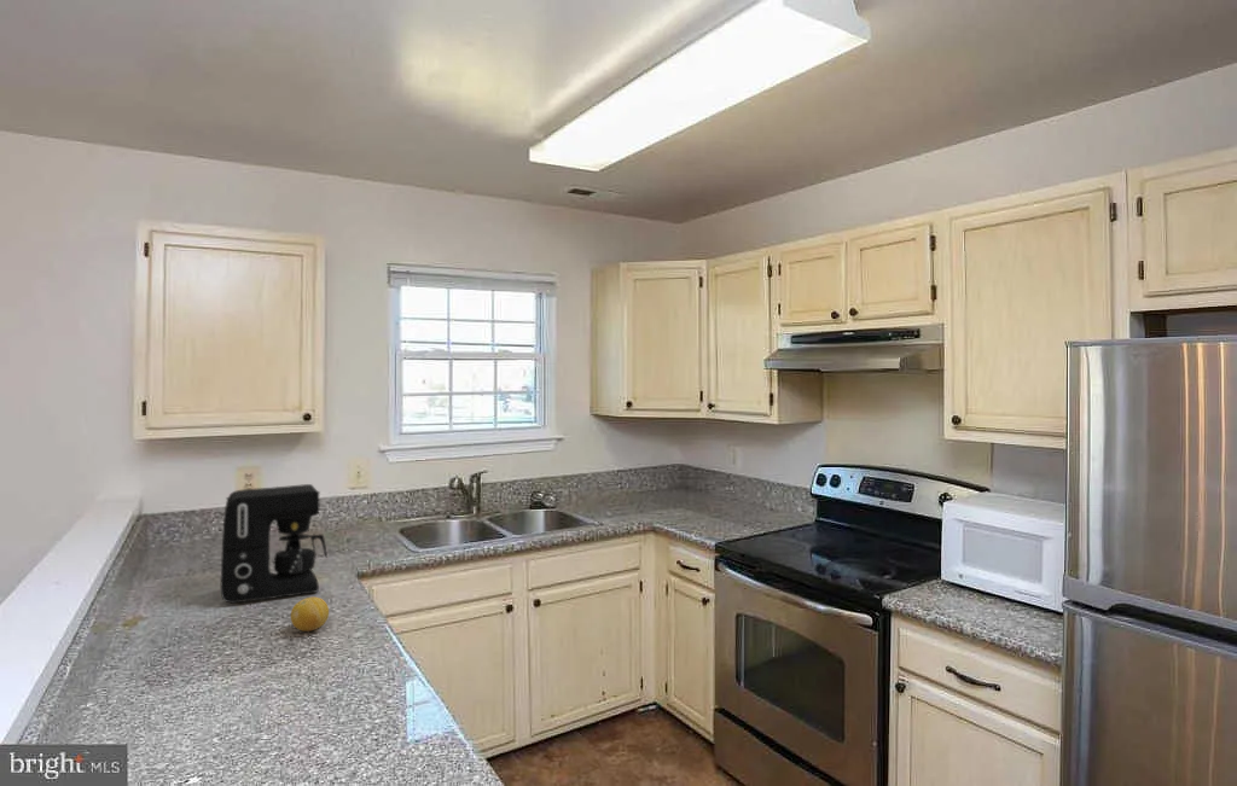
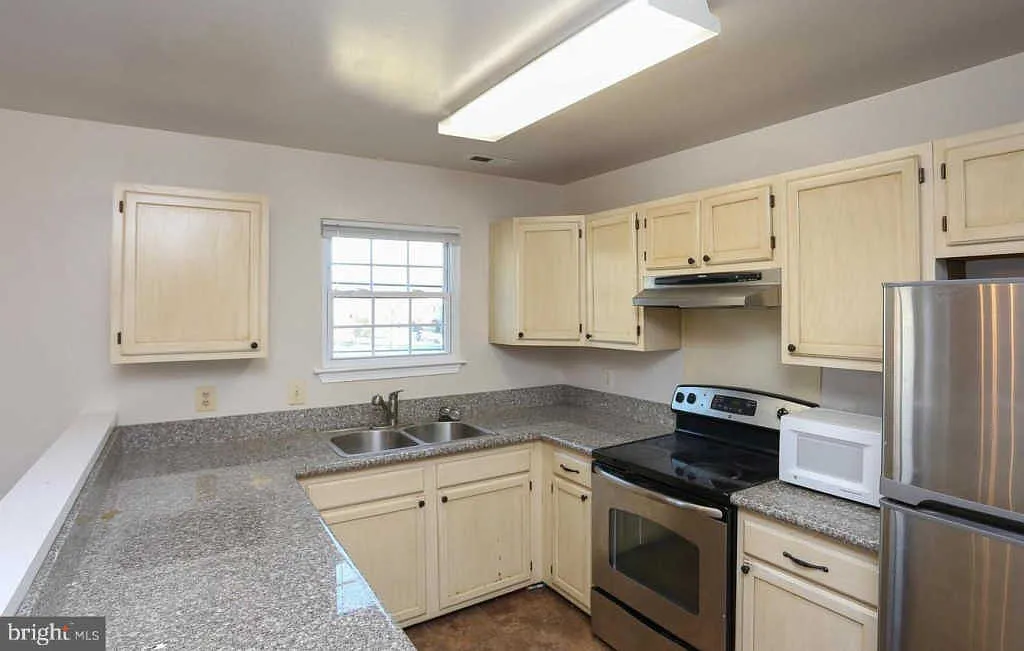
- coffee maker [220,483,329,604]
- fruit [290,596,330,633]
